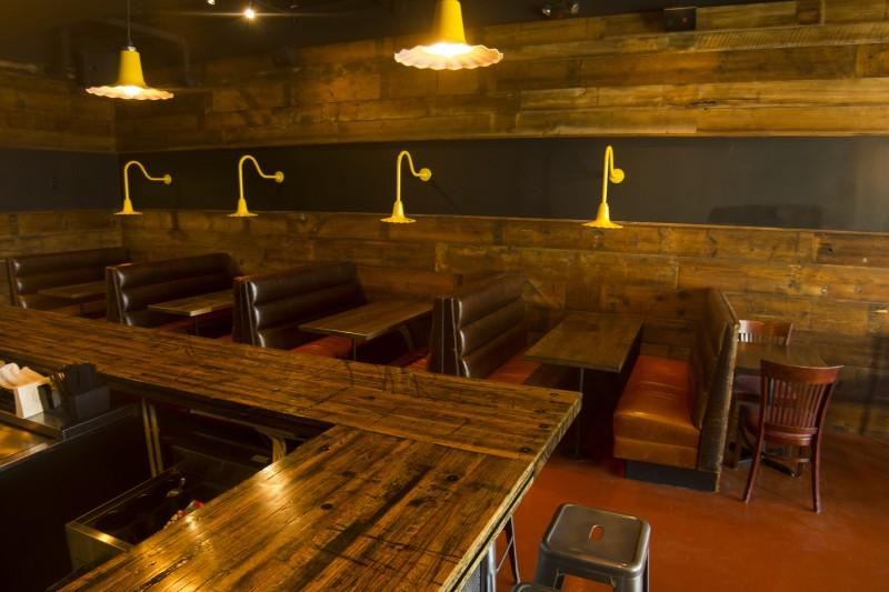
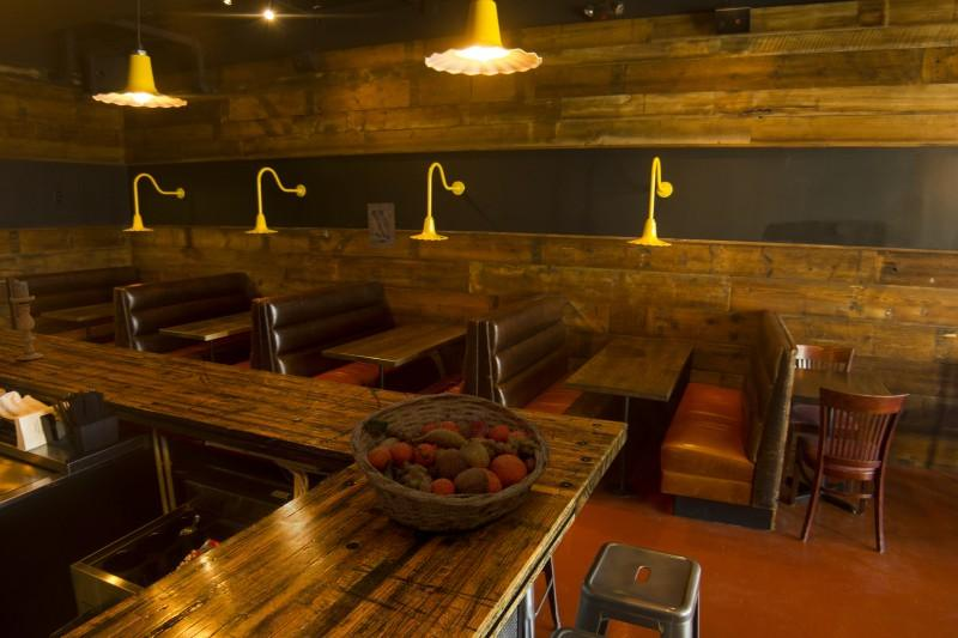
+ fruit basket [348,391,552,534]
+ wall art [366,202,398,248]
+ candle holder [8,279,44,361]
